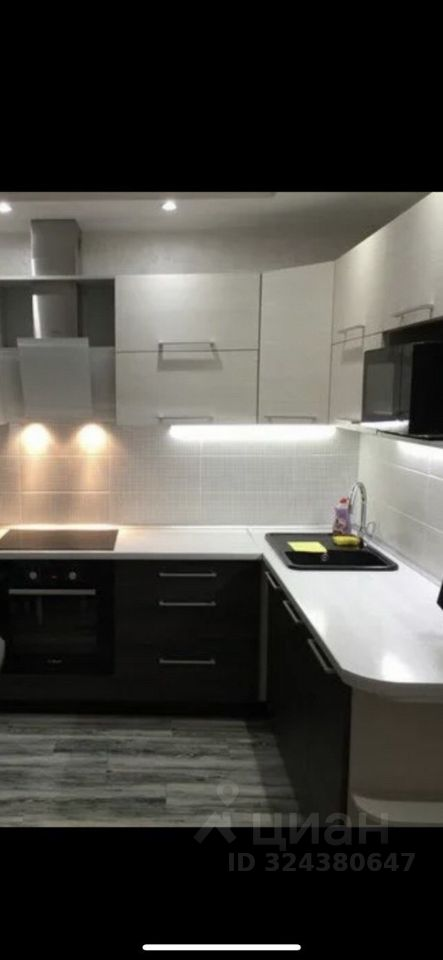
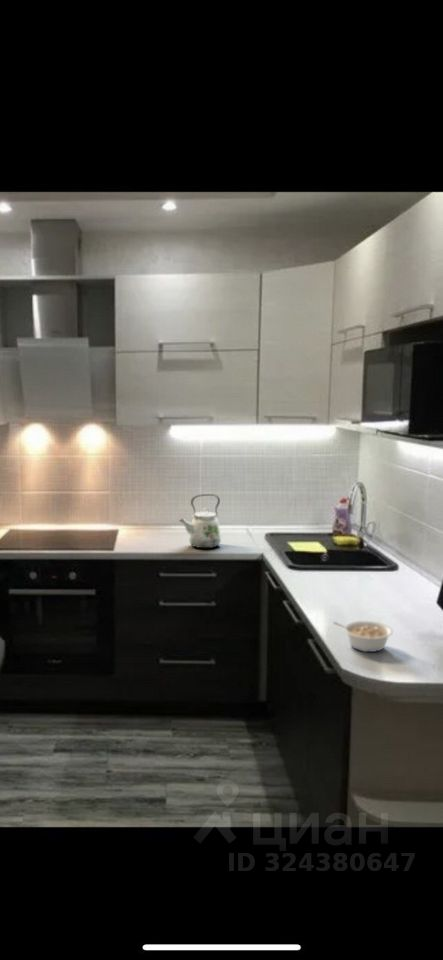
+ legume [333,620,394,653]
+ kettle [179,493,222,549]
